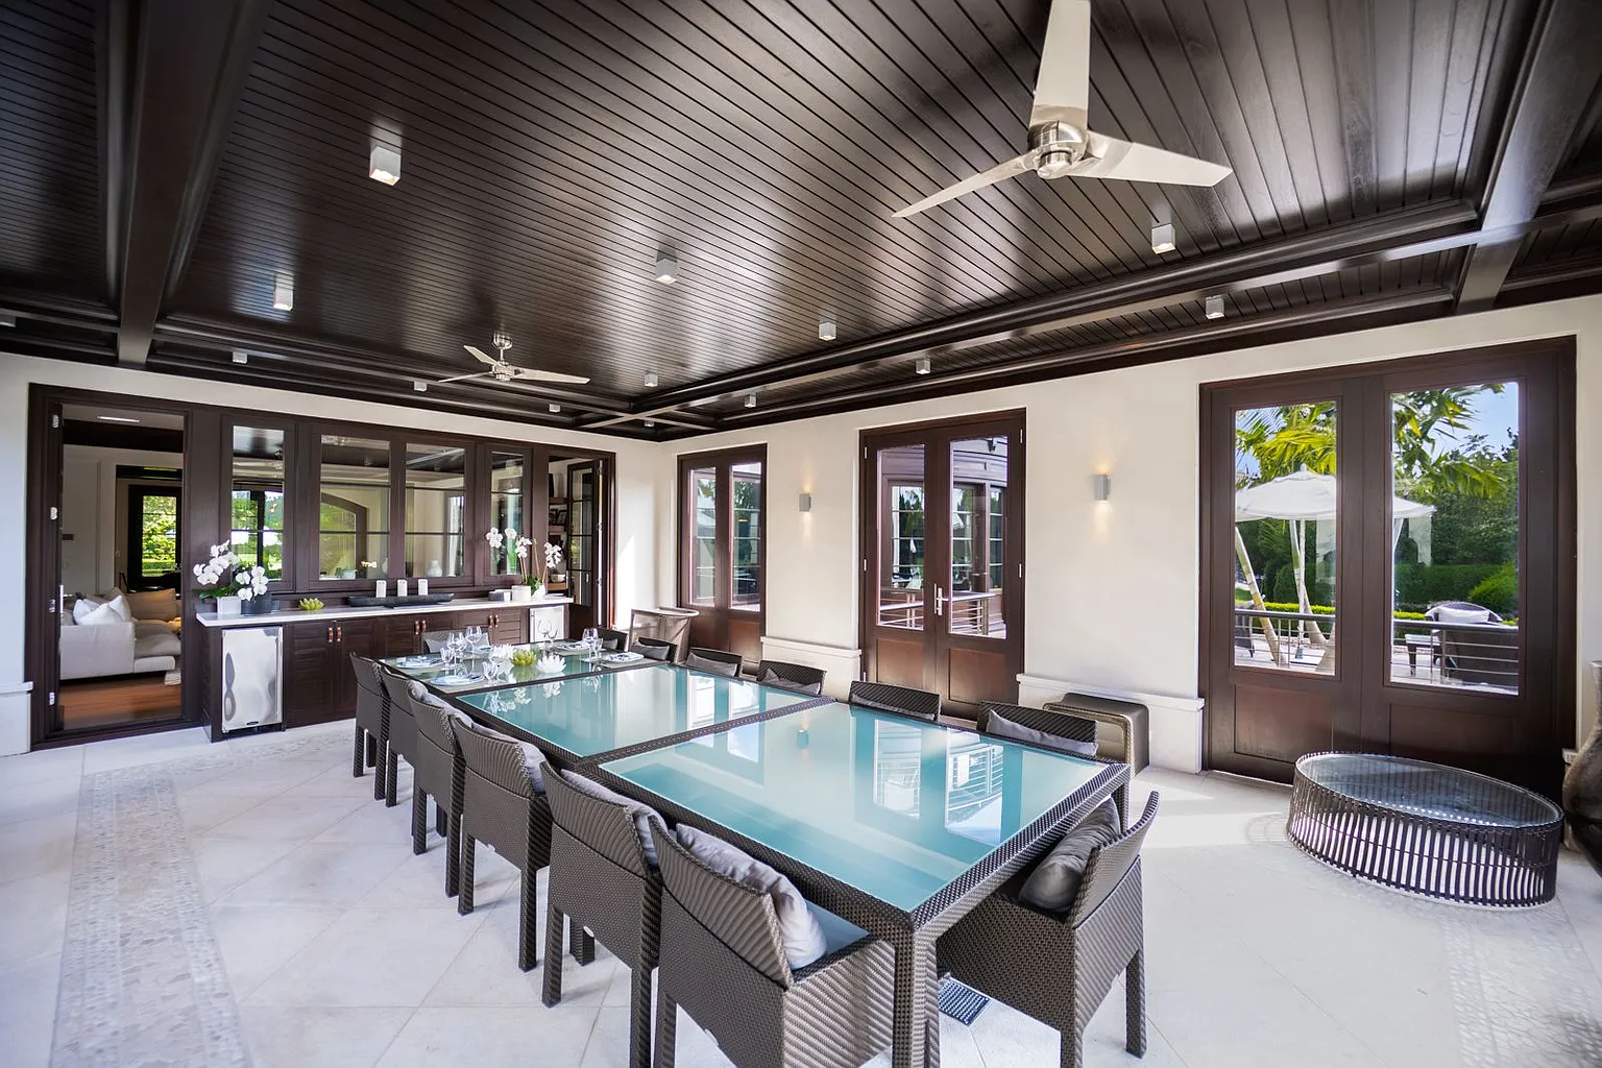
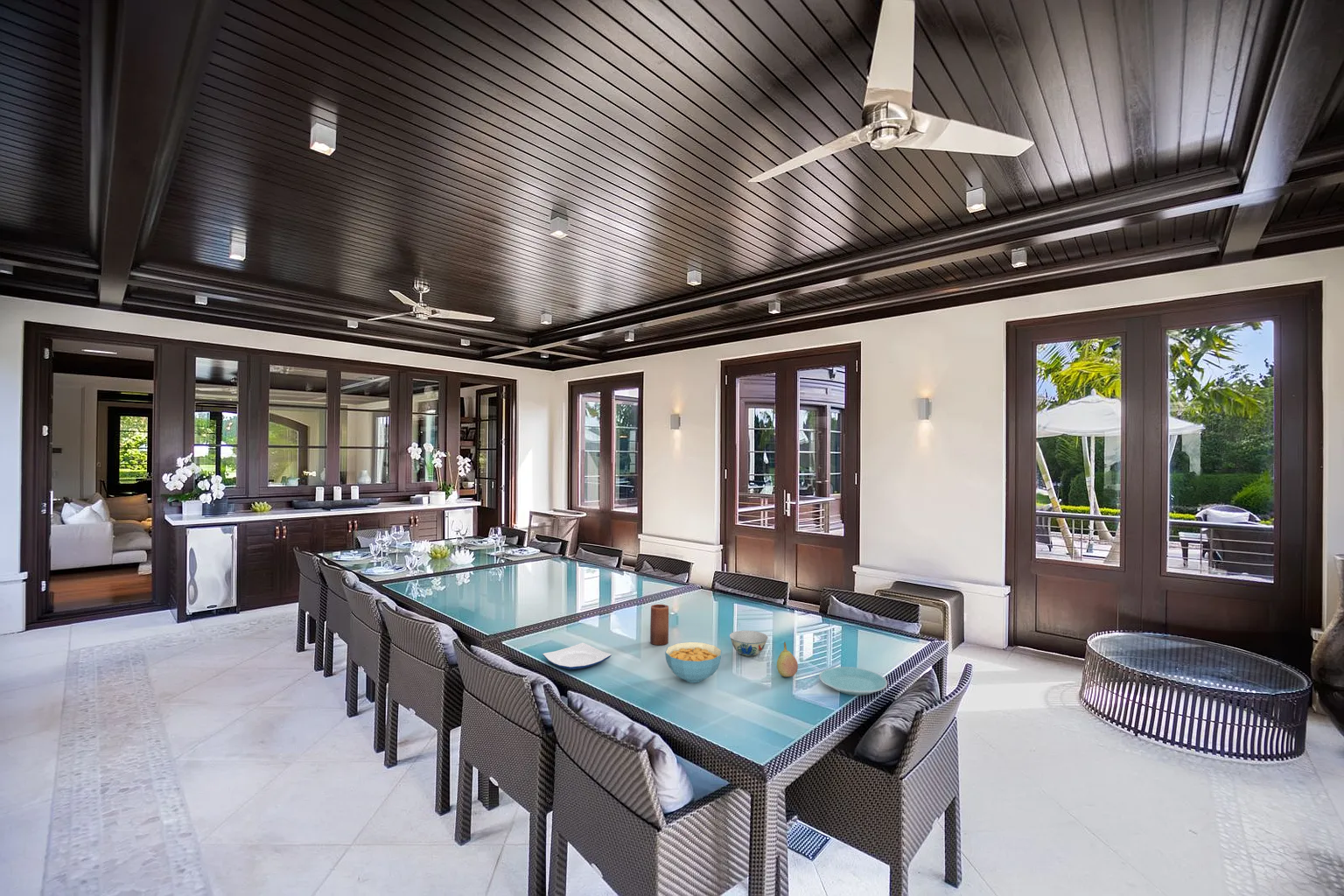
+ plate [818,666,888,696]
+ chinaware [729,630,769,657]
+ fruit [776,641,799,677]
+ cereal bowl [664,641,723,683]
+ plate [542,642,613,670]
+ candle [649,604,669,646]
